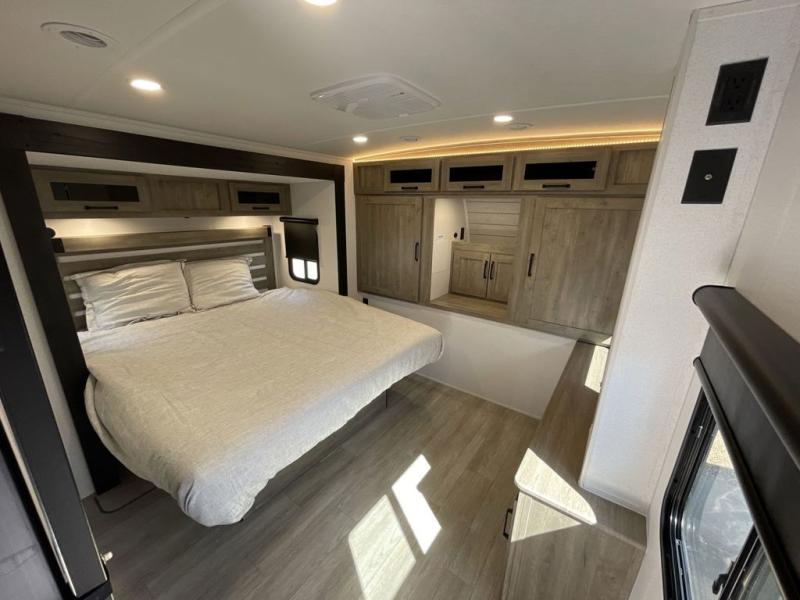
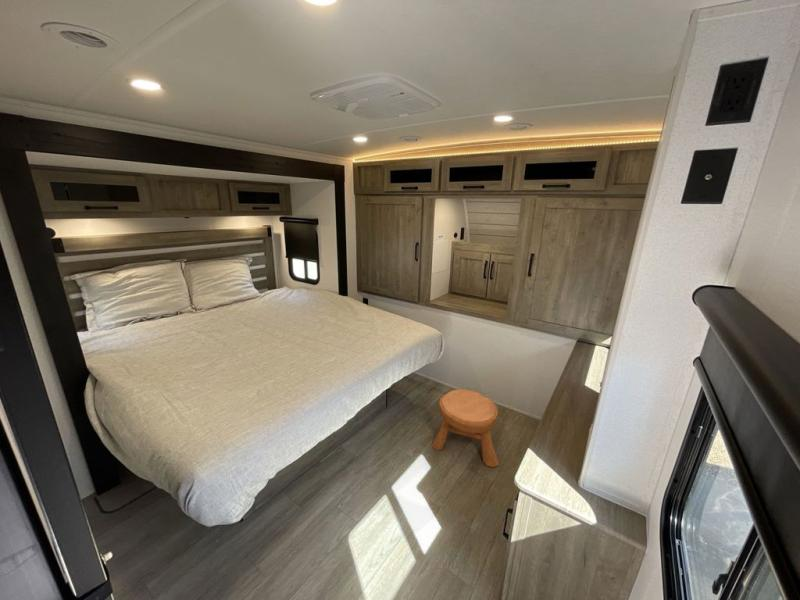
+ stool [431,388,500,468]
